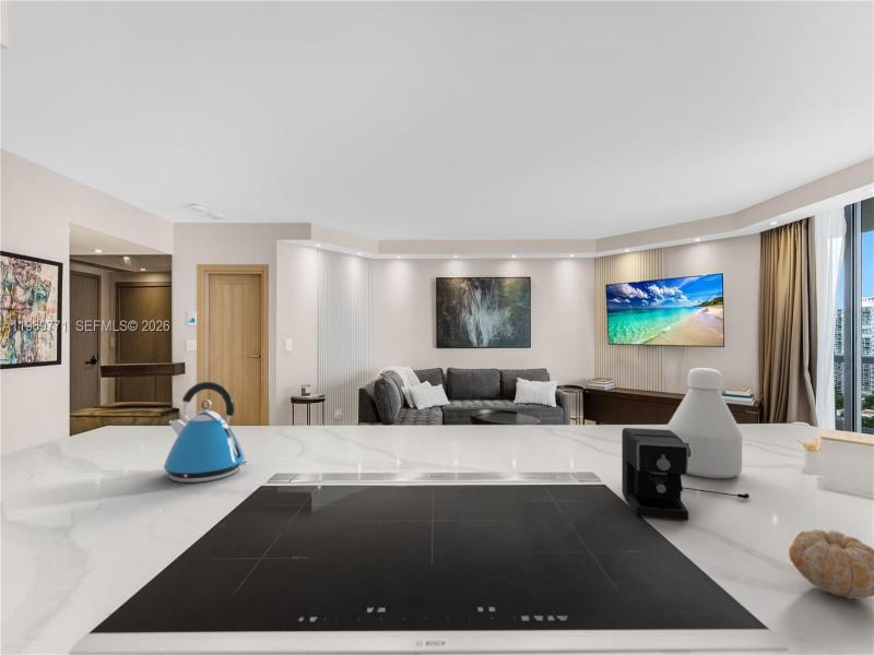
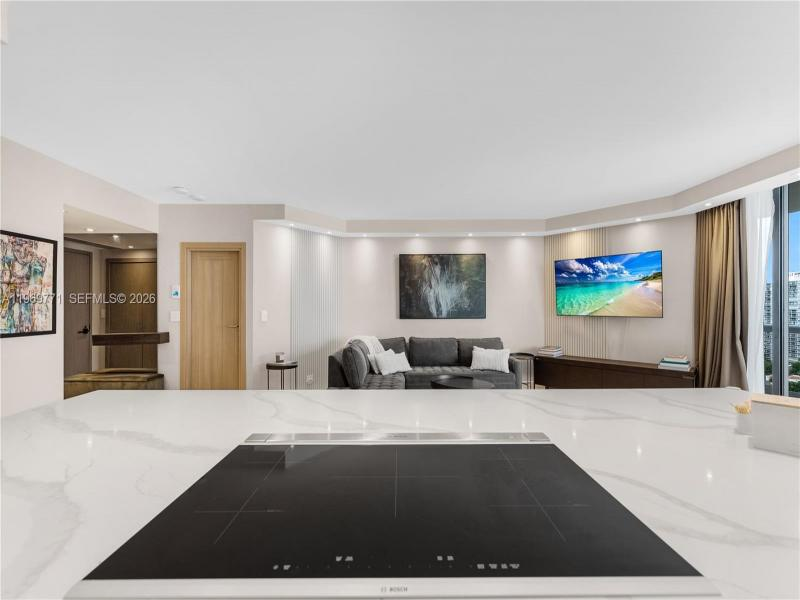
- bottle [666,367,743,479]
- coffee maker [621,427,751,522]
- fruit [788,528,874,600]
- kettle [163,381,249,484]
